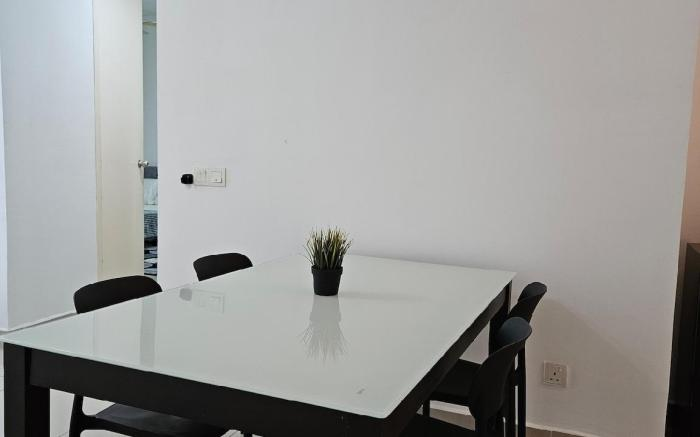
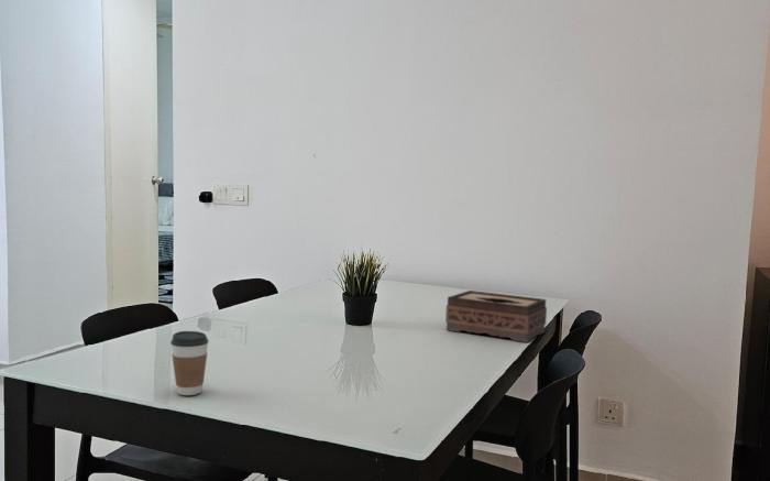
+ coffee cup [169,330,210,396]
+ tissue box [444,289,548,343]
